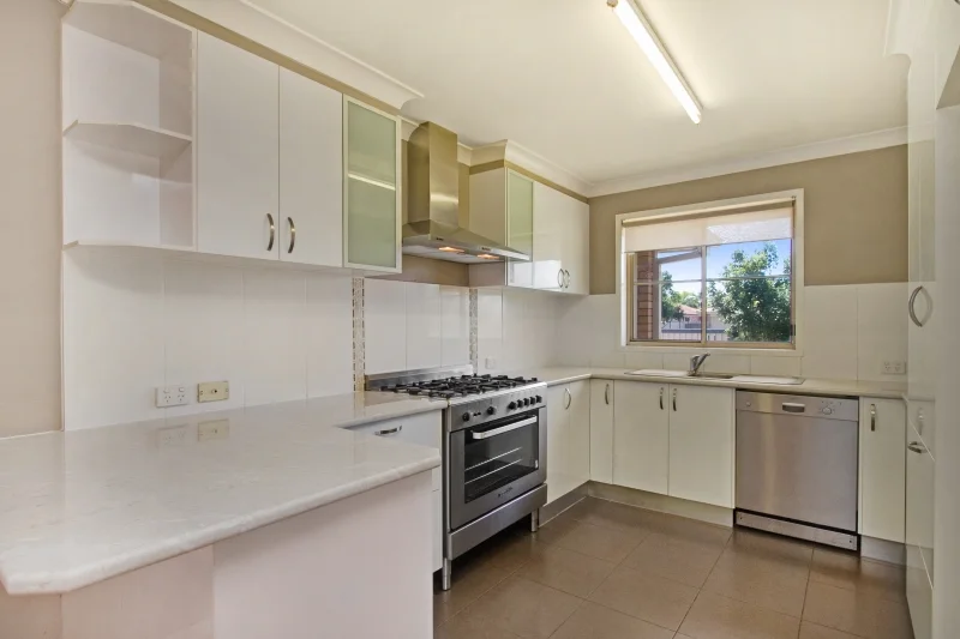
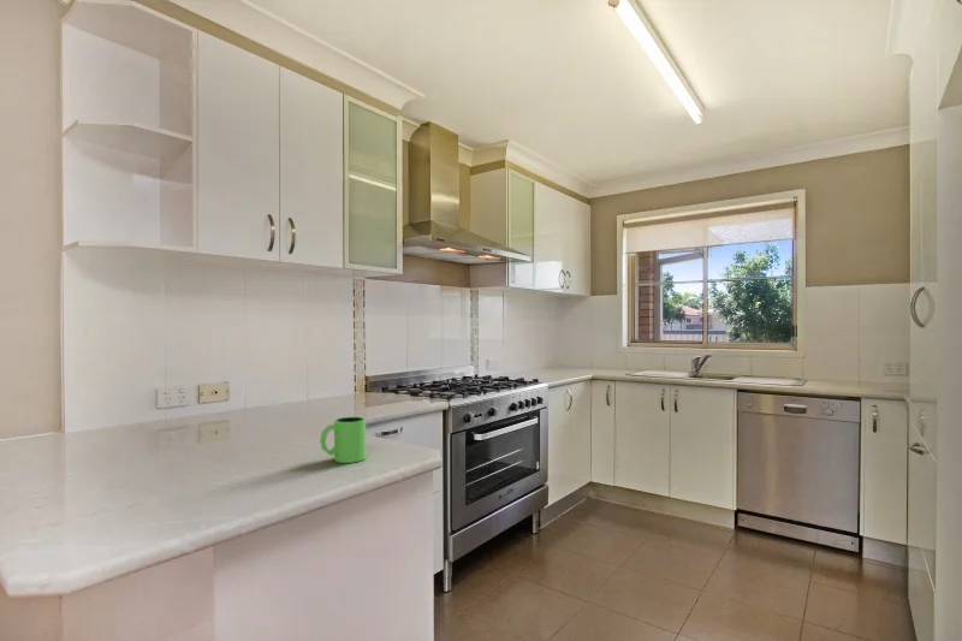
+ mug [319,415,367,464]
